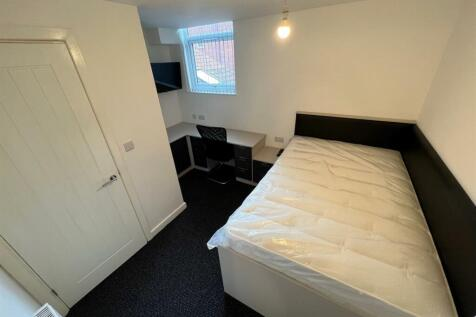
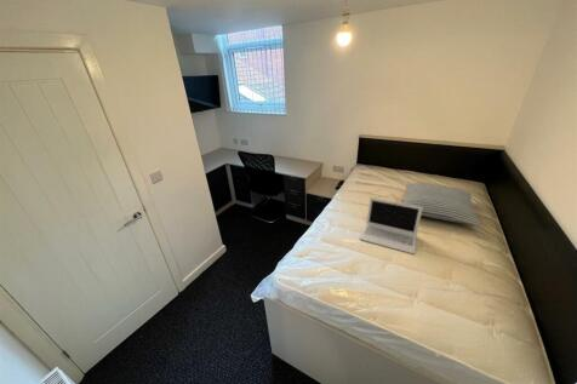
+ pillow [401,182,481,228]
+ laptop [359,196,423,256]
